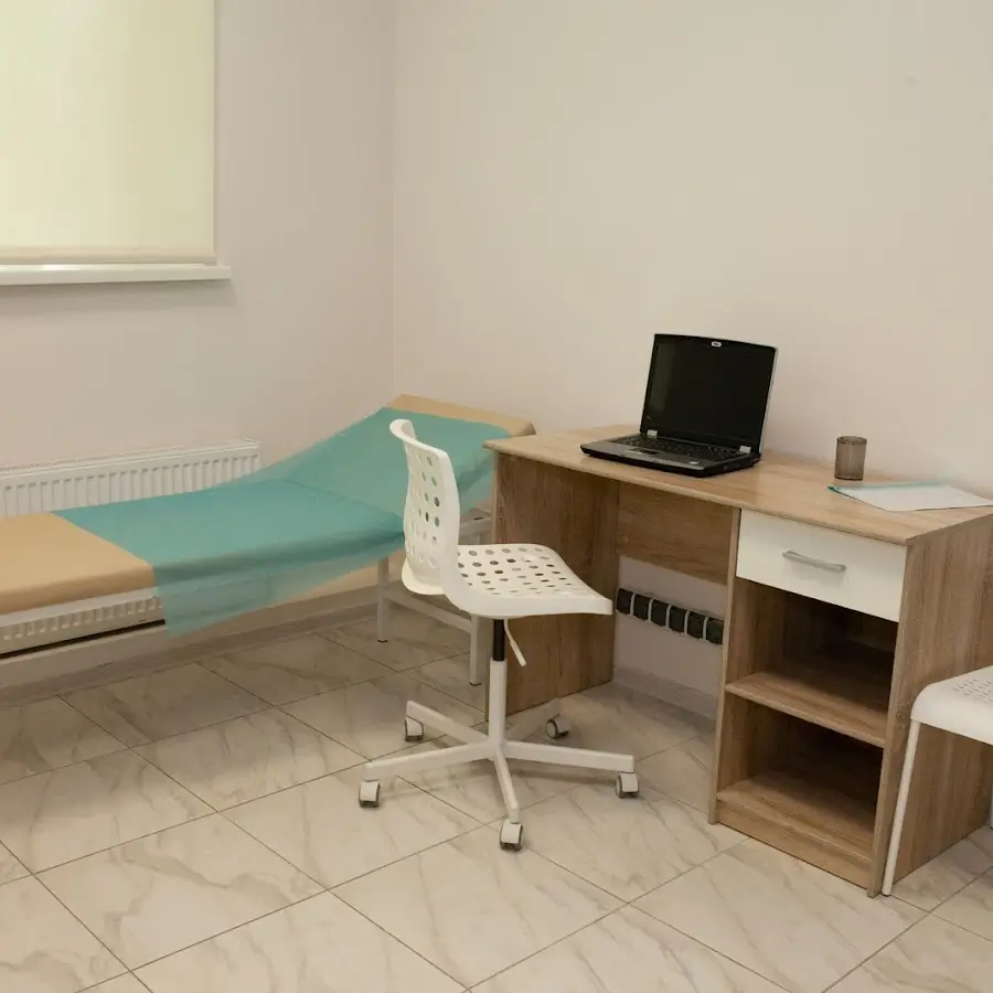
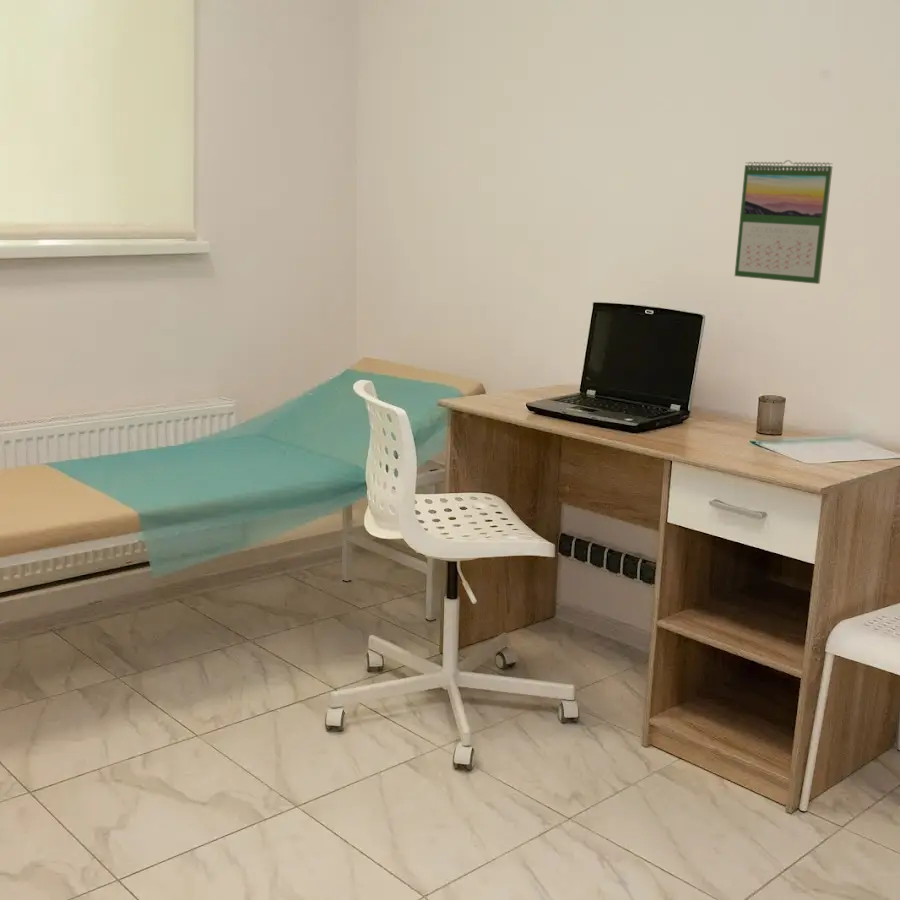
+ calendar [734,159,834,285]
